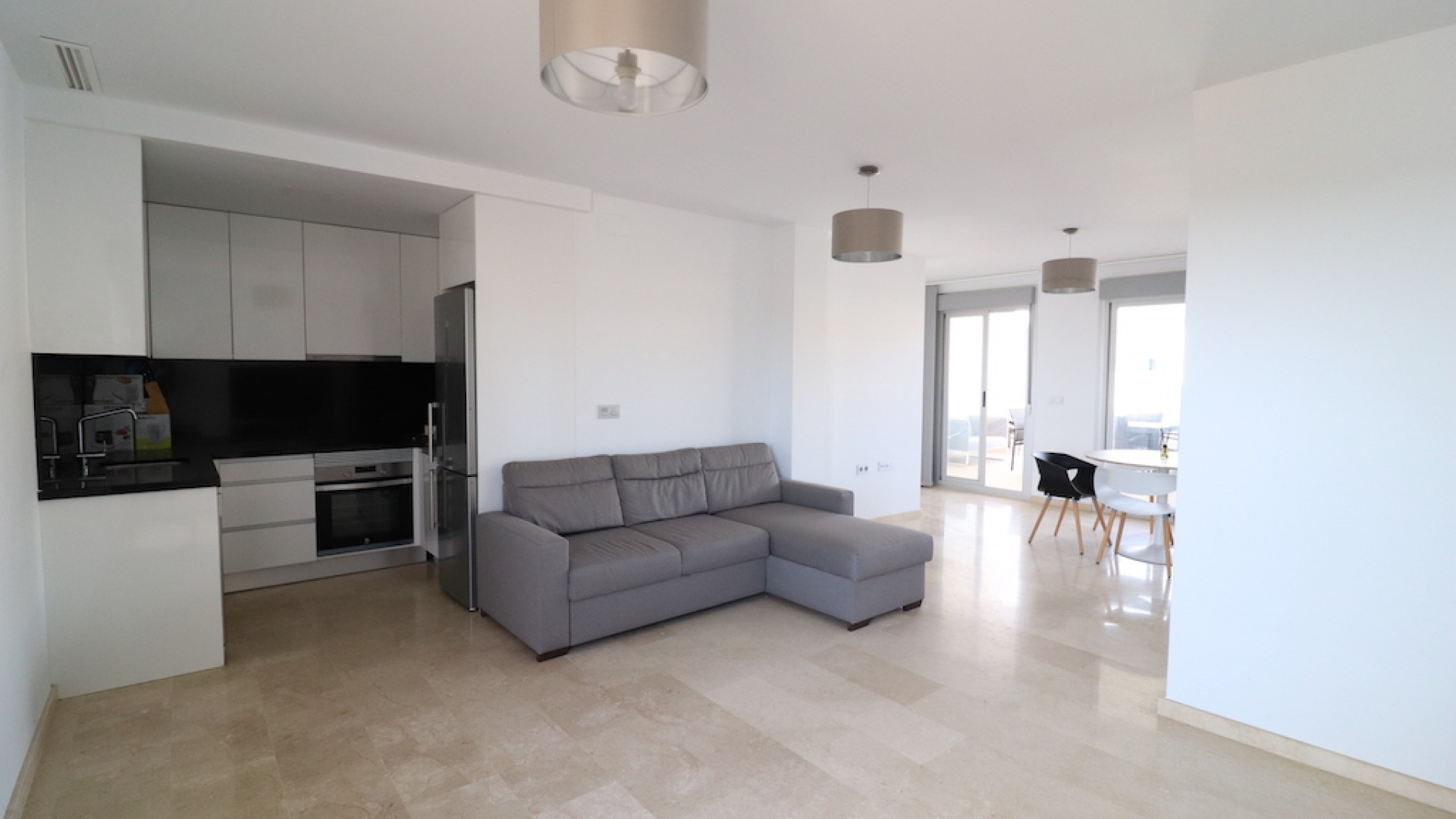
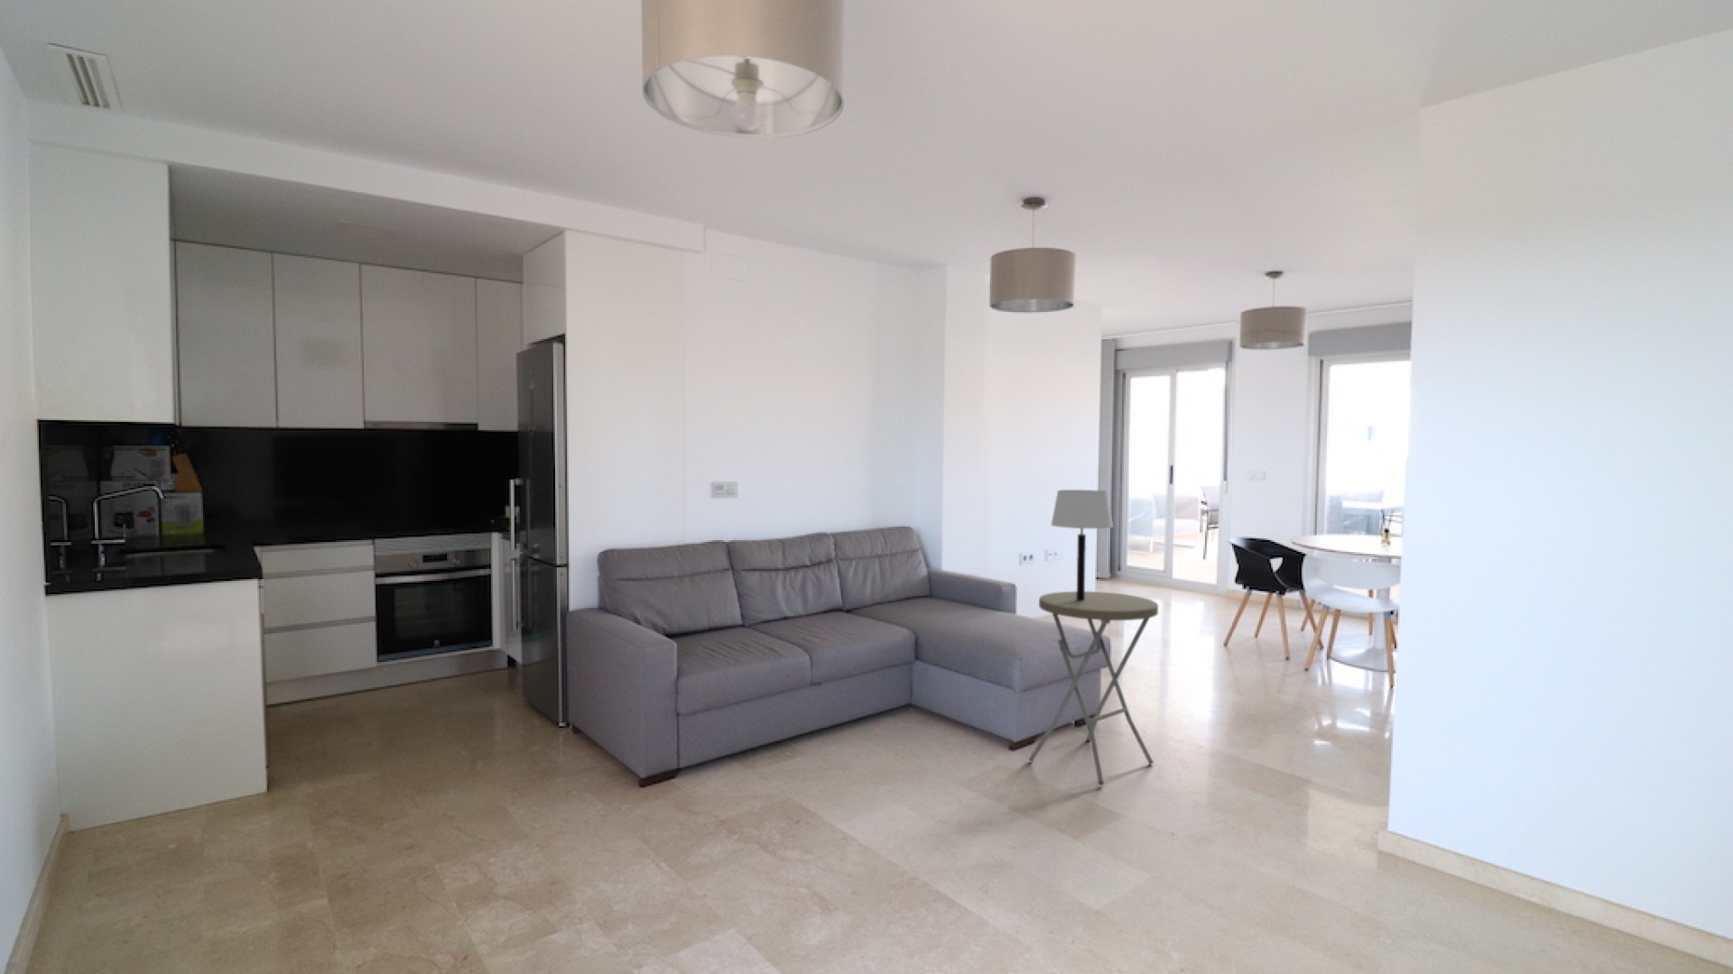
+ table lamp [1050,489,1115,601]
+ side table [1028,591,1159,786]
